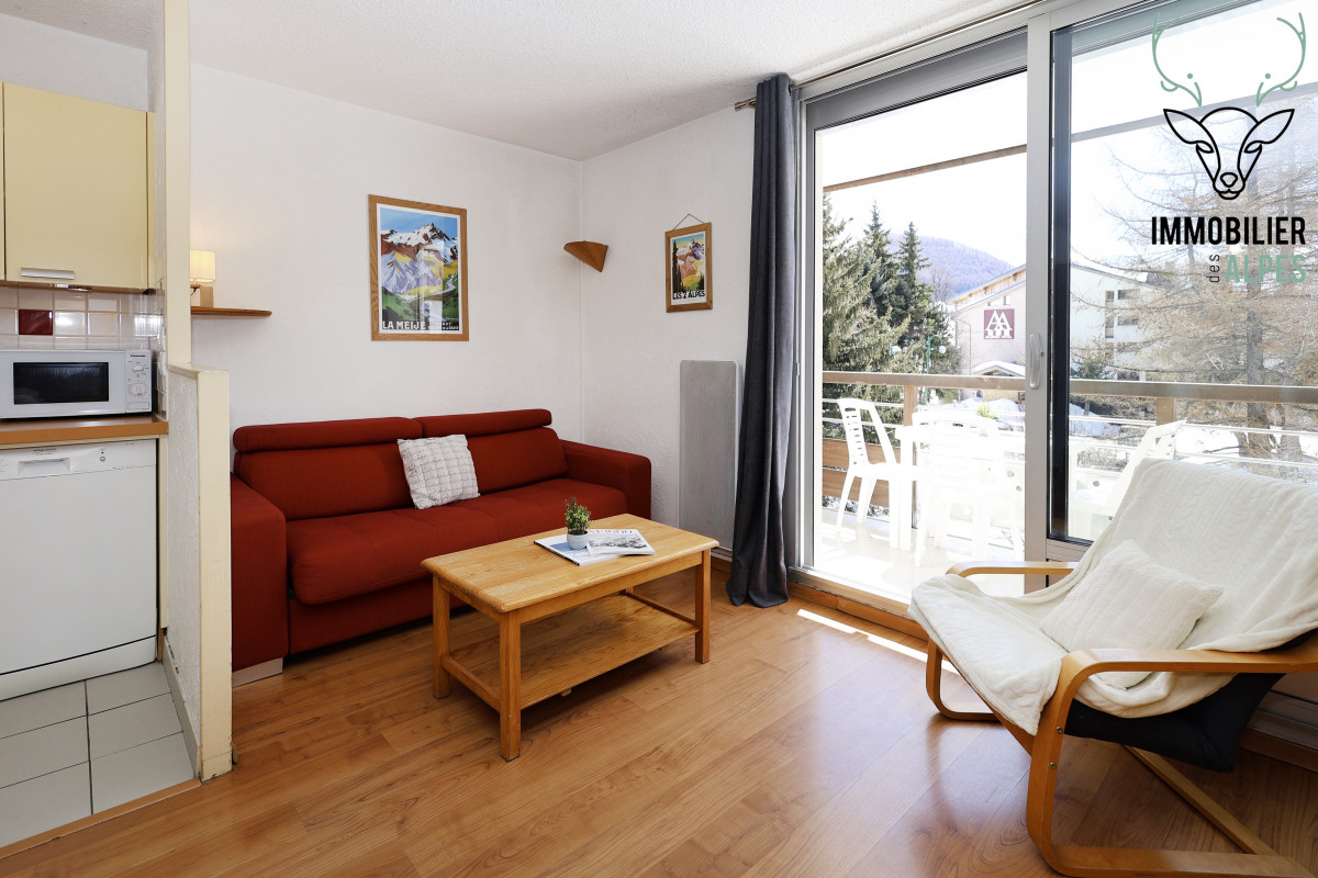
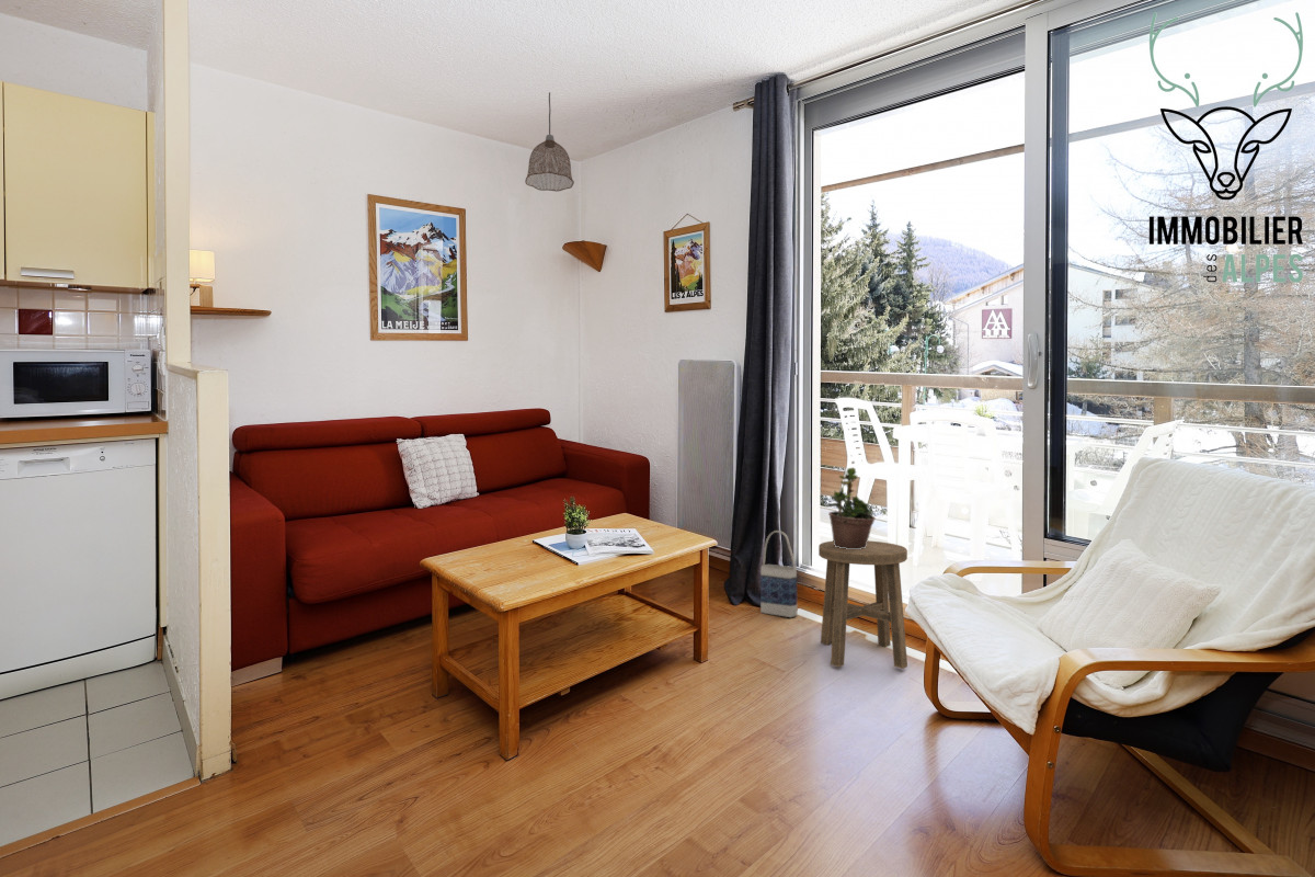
+ potted plant [824,466,877,549]
+ stool [817,539,908,670]
+ bag [759,529,799,618]
+ pendant lamp [524,91,575,193]
